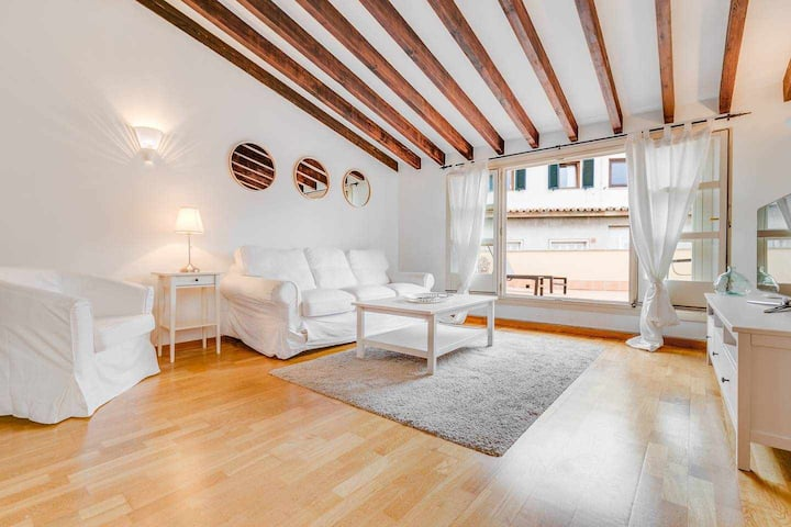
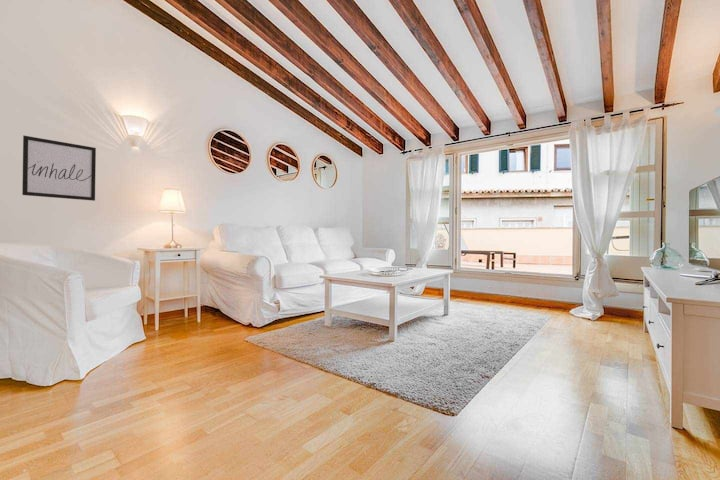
+ wall art [21,135,97,202]
